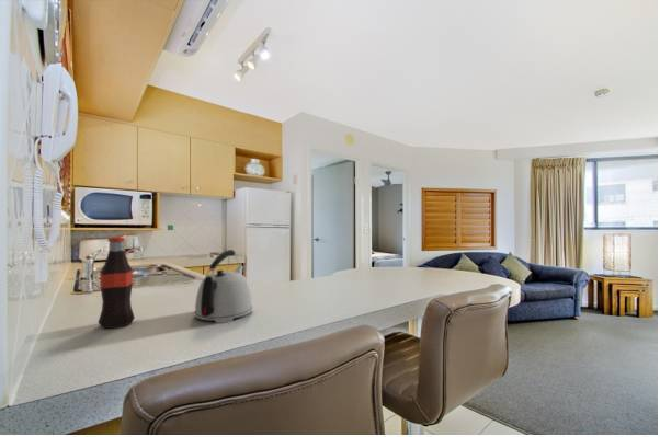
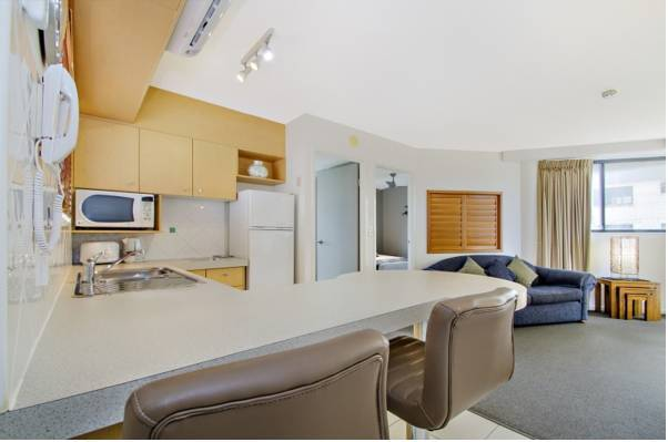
- bottle [96,235,136,330]
- kettle [193,249,253,324]
